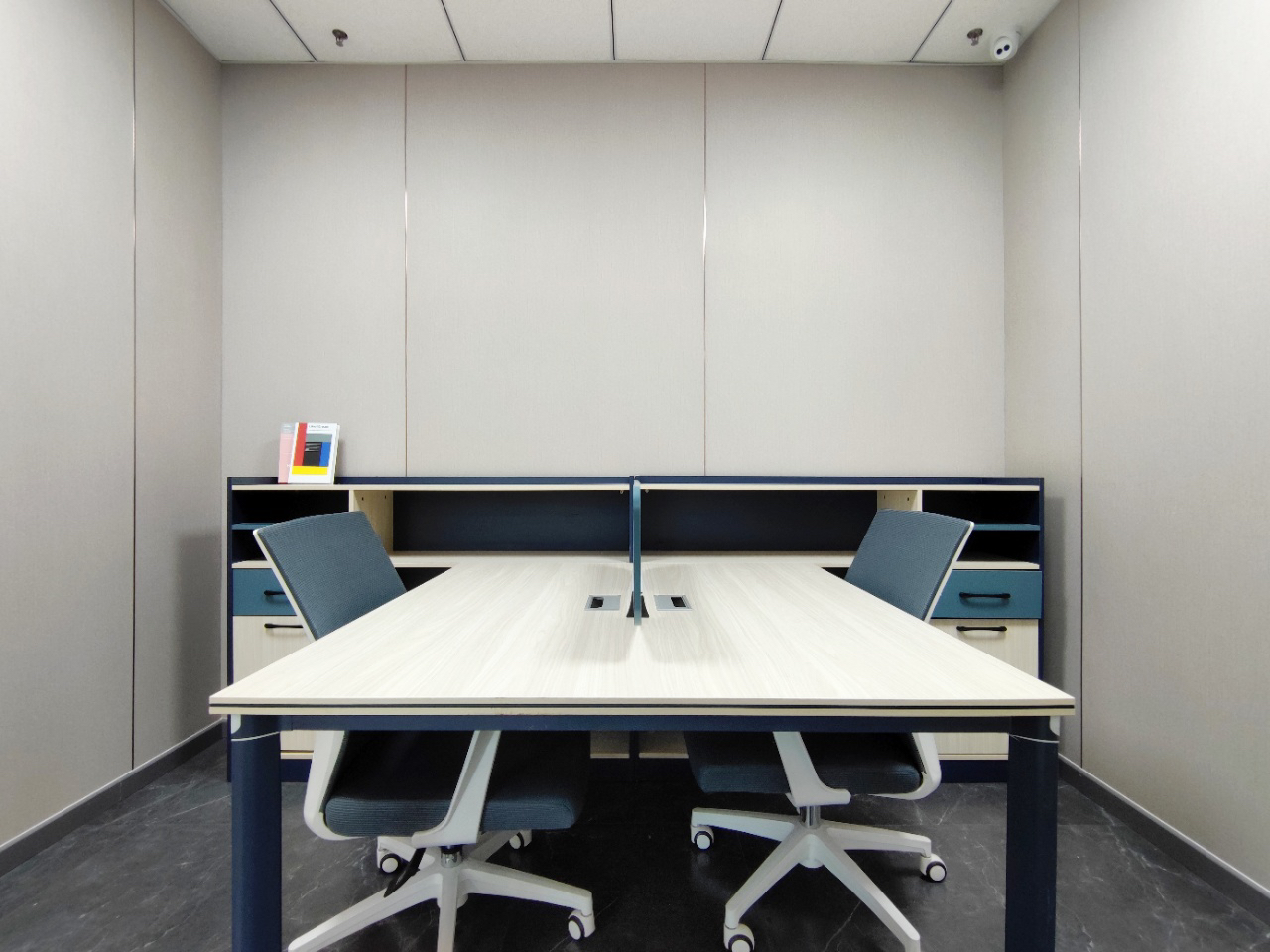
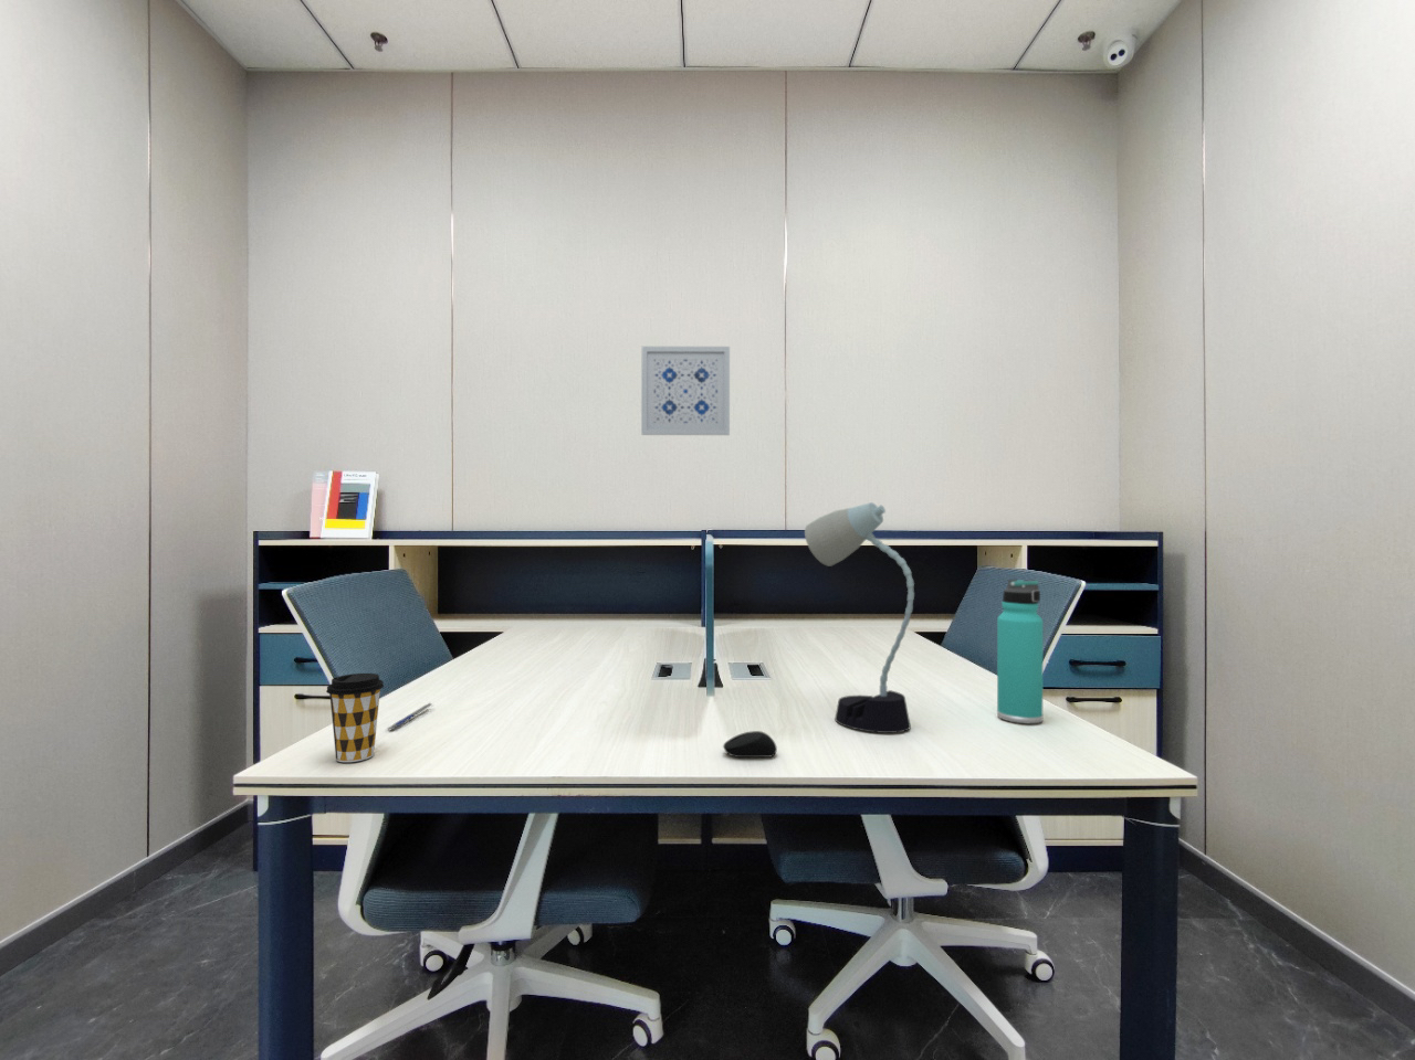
+ wall art [640,345,731,436]
+ thermos bottle [996,579,1044,725]
+ desk lamp [803,501,916,734]
+ computer mouse [722,729,779,758]
+ coffee cup [325,673,384,763]
+ pen [384,703,433,730]
